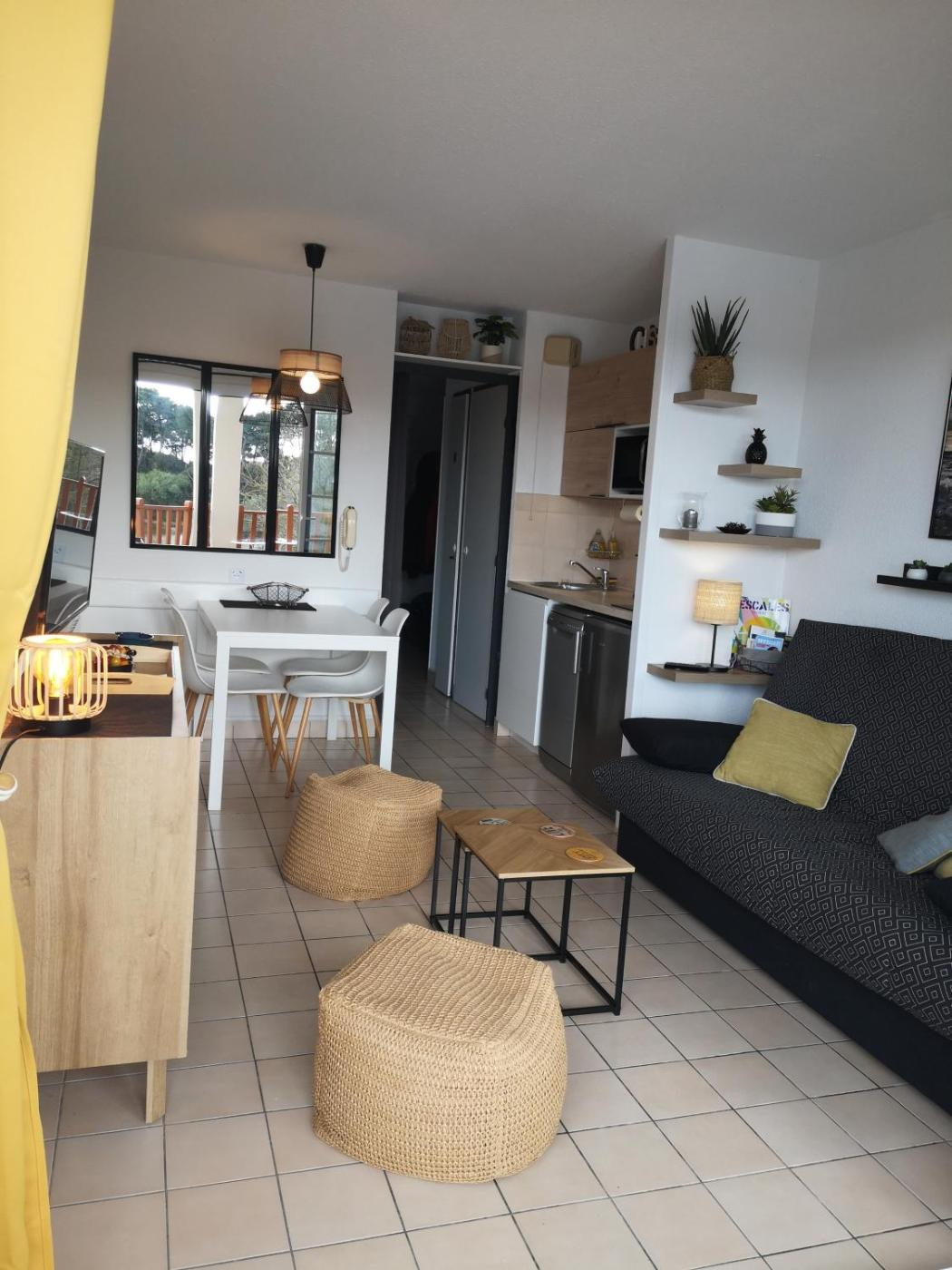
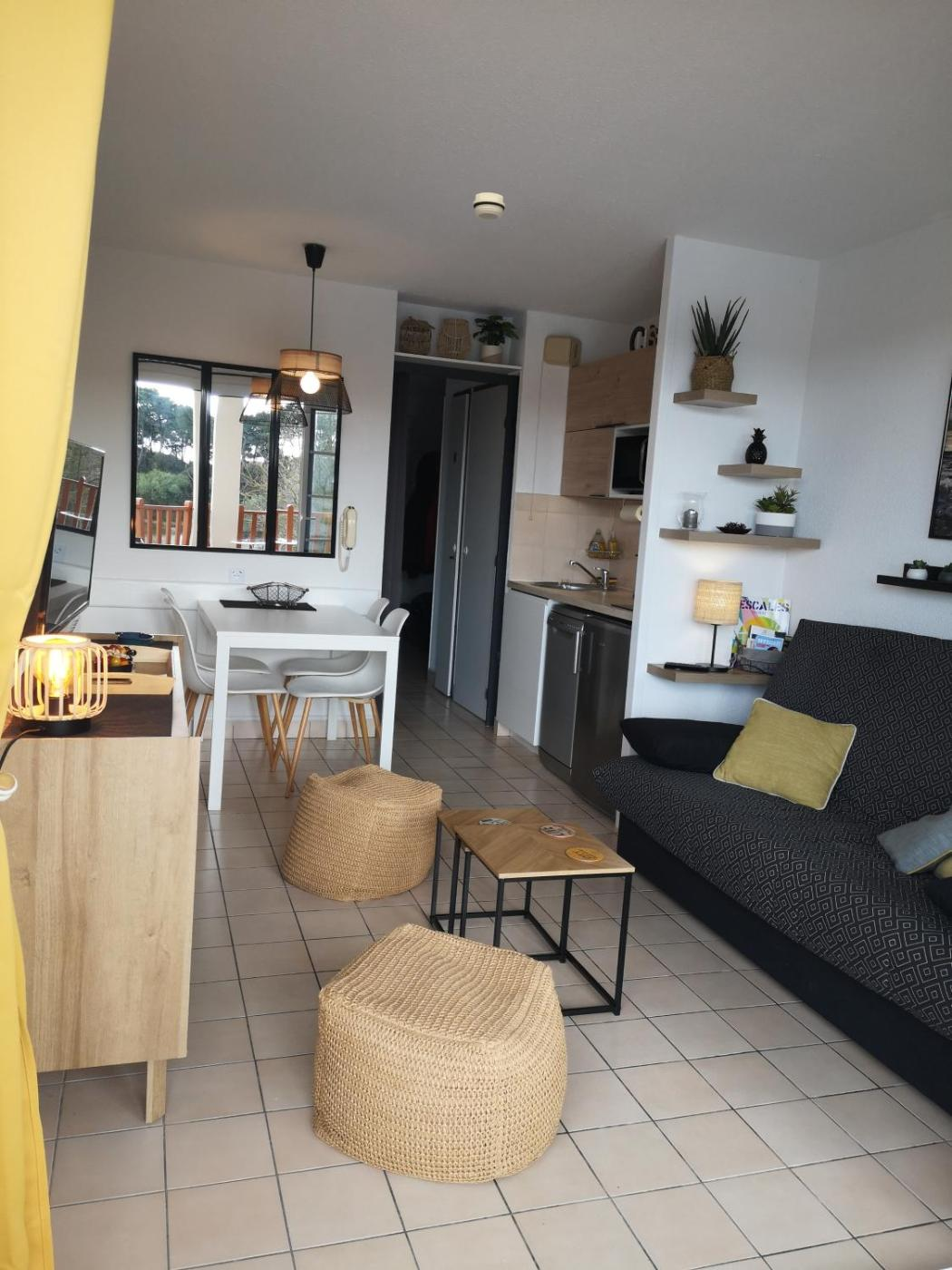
+ smoke detector [472,191,506,221]
